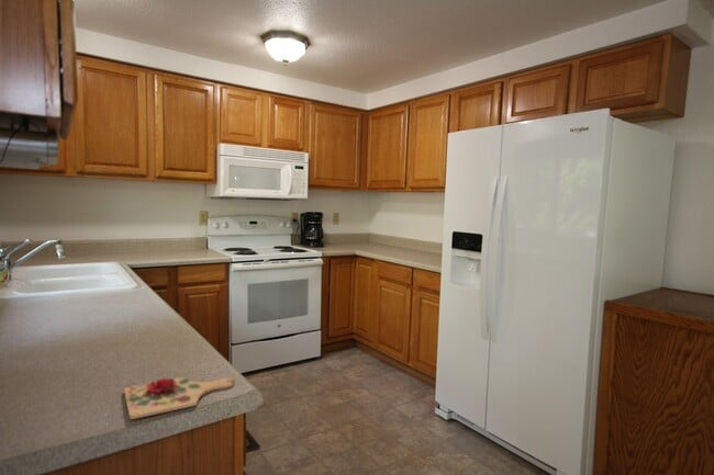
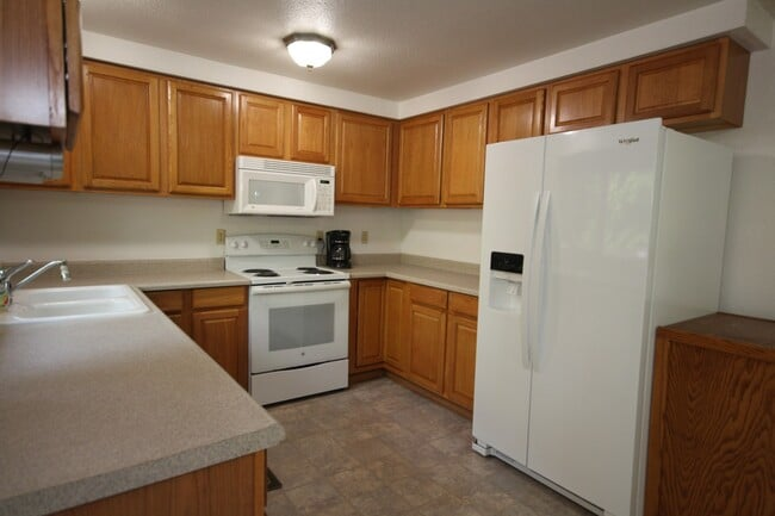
- cutting board [123,376,235,420]
